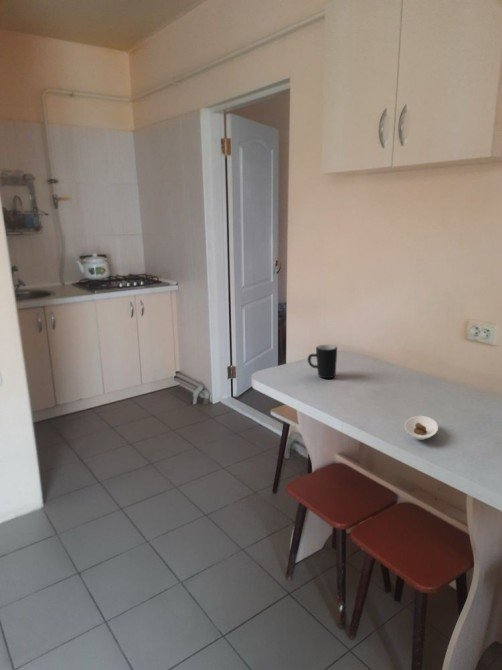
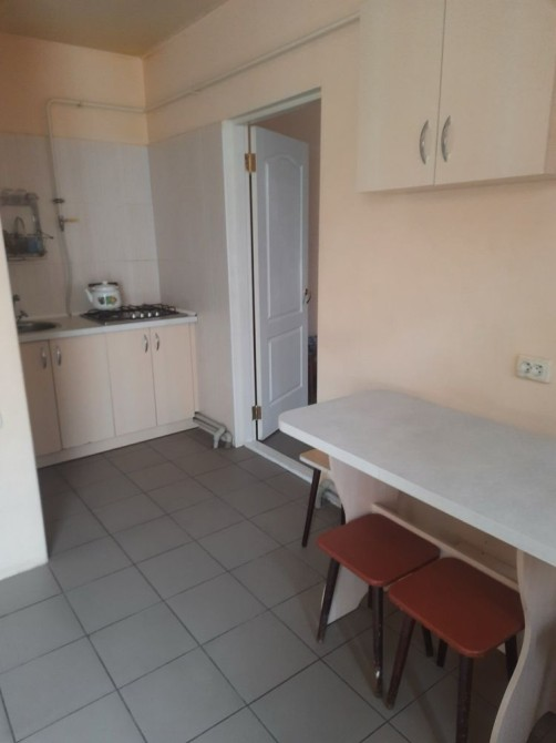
- mug [307,344,338,379]
- saucer [404,415,439,441]
